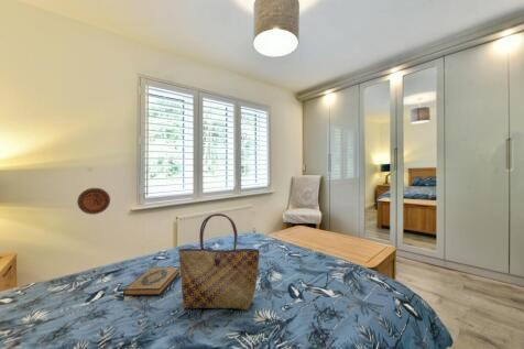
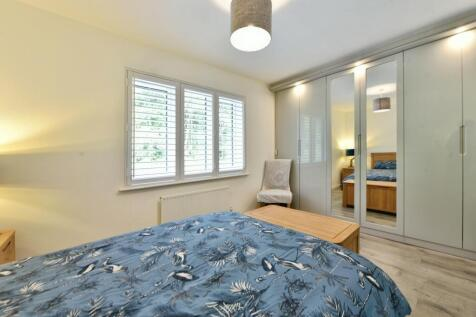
- decorative plate [76,187,111,216]
- tote bag [177,212,261,310]
- hardback book [122,266,181,296]
